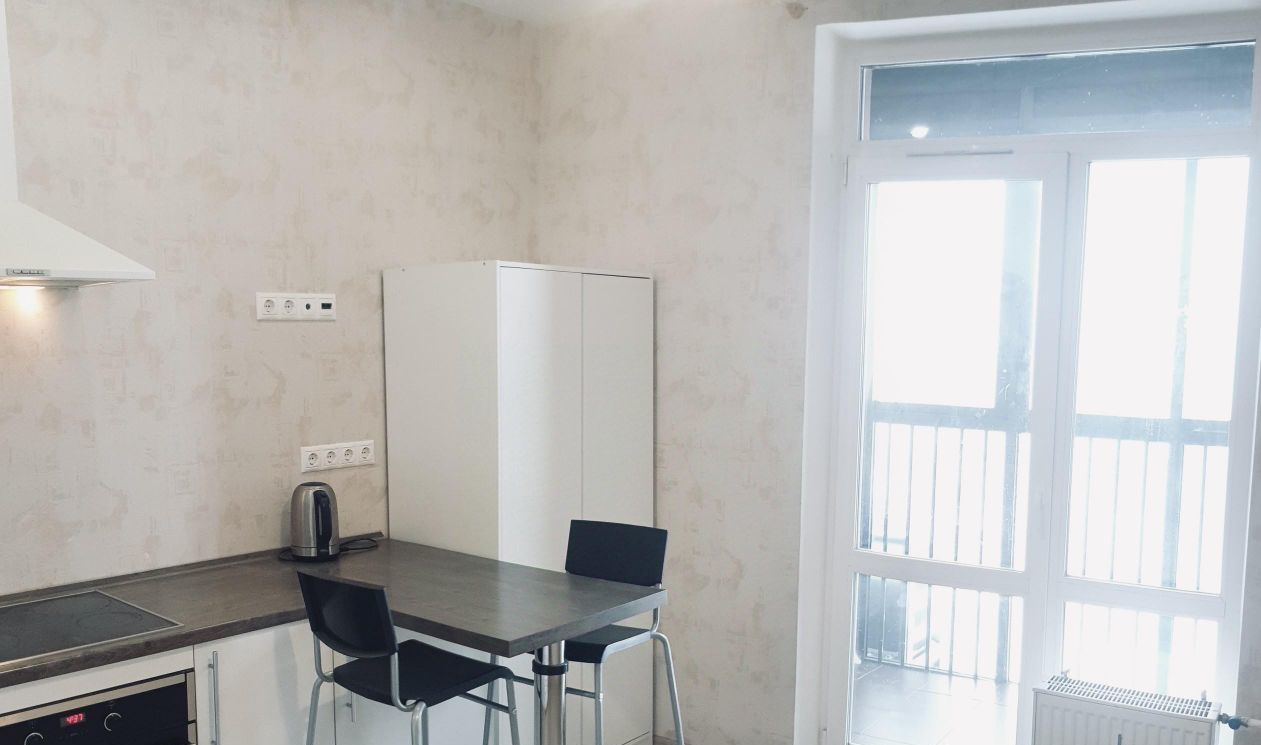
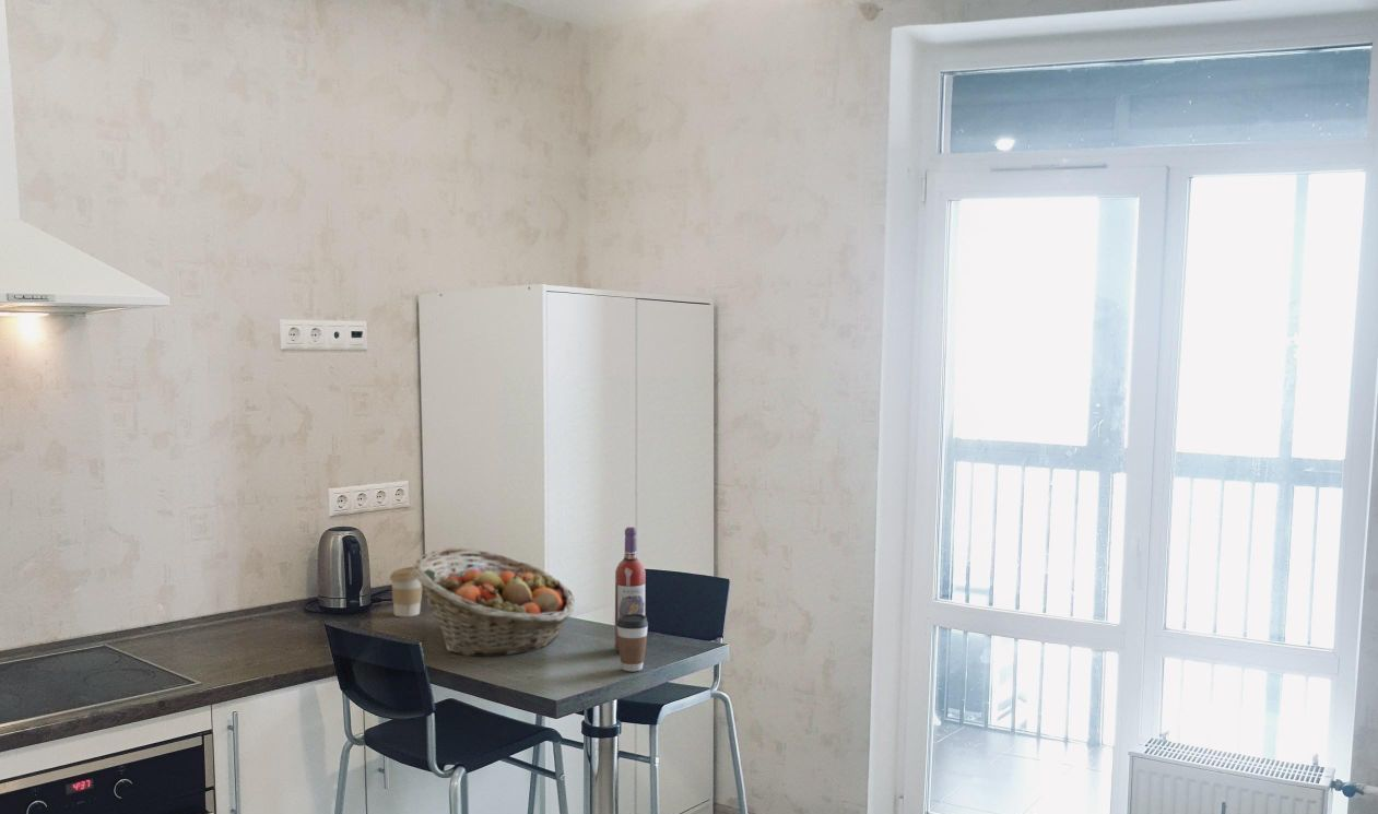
+ wine bottle [614,526,647,651]
+ coffee cup [389,566,423,618]
+ fruit basket [412,546,576,658]
+ coffee cup [616,614,649,673]
